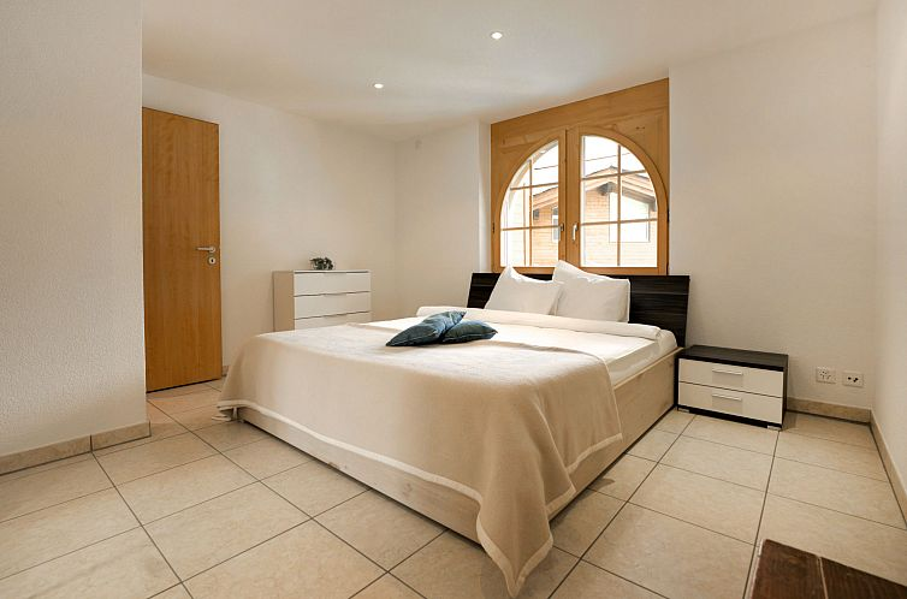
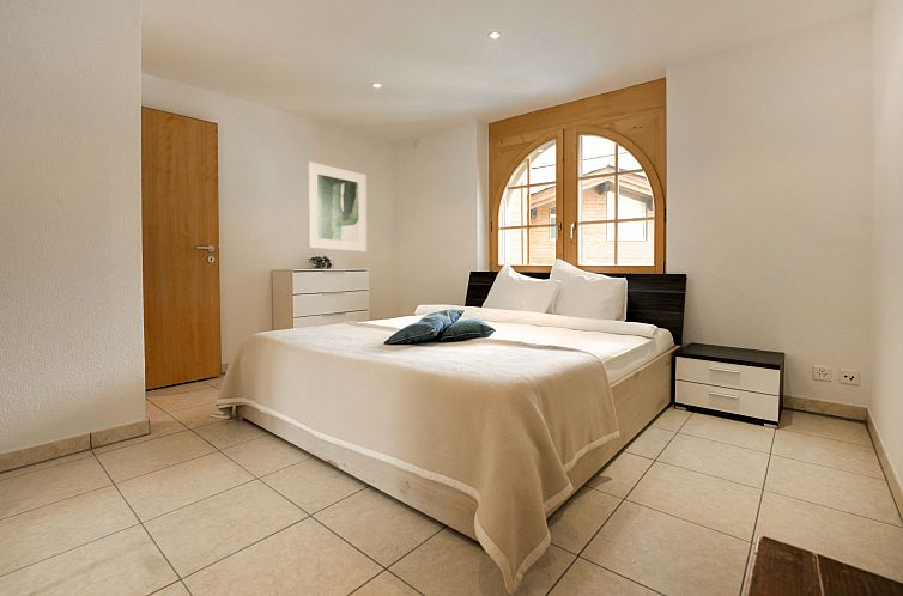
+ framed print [307,160,368,253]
